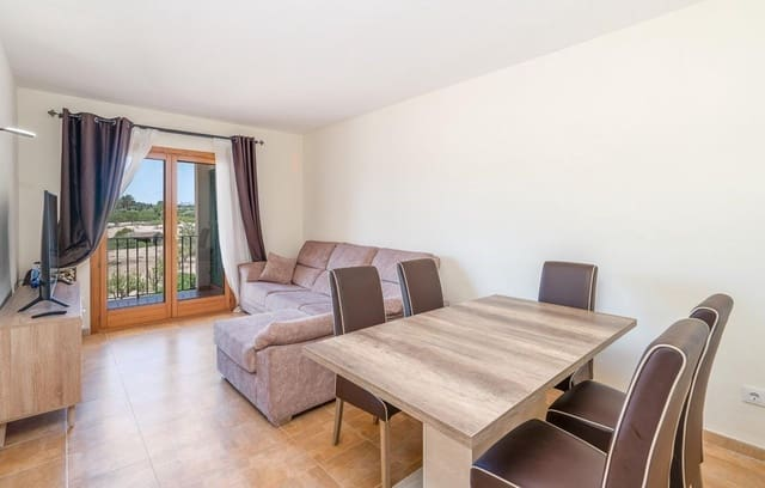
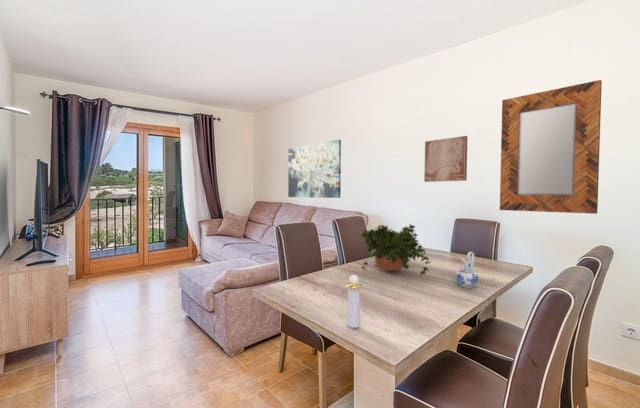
+ potted plant [360,223,433,276]
+ wall art [423,135,469,183]
+ home mirror [499,79,603,215]
+ wall art [287,139,342,199]
+ perfume bottle [345,274,363,328]
+ ceramic pitcher [455,251,479,289]
